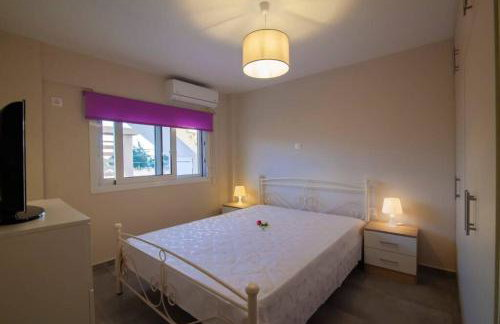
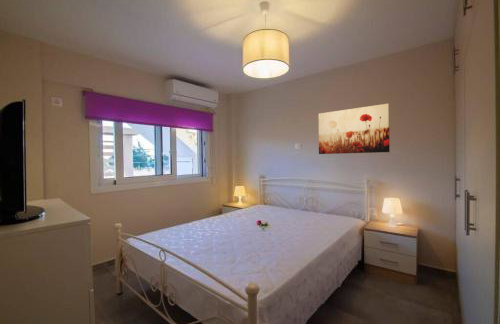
+ wall art [317,103,391,155]
